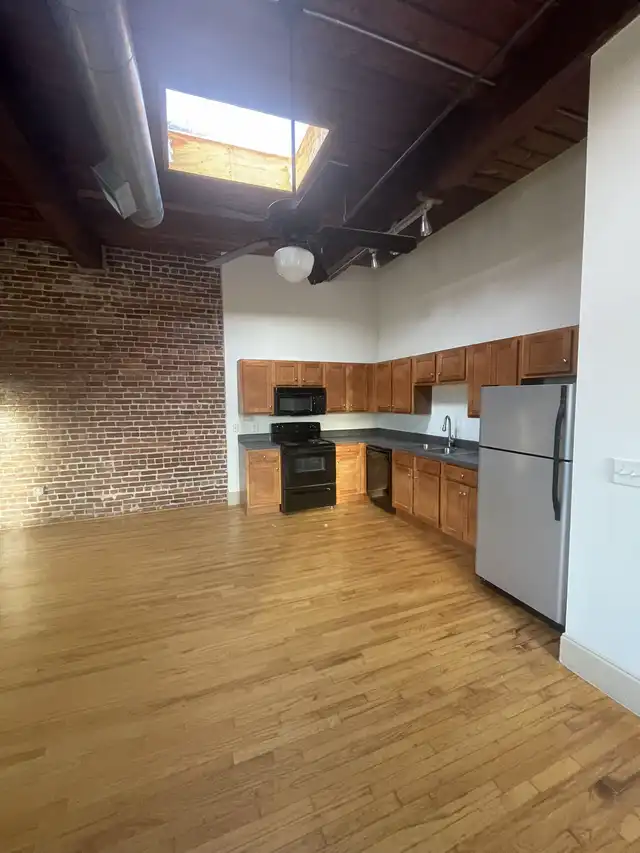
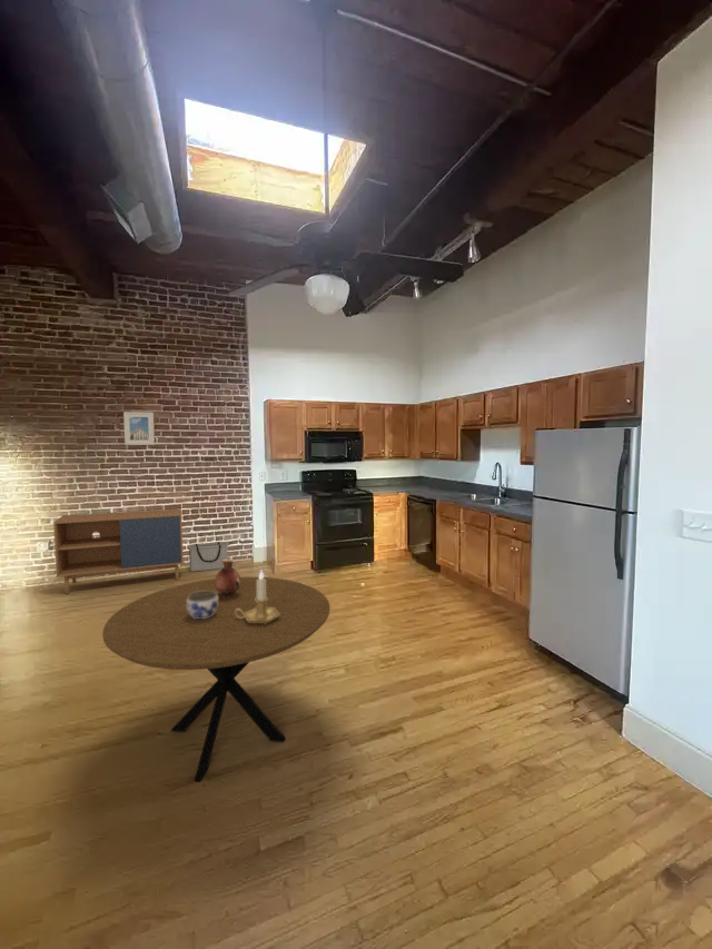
+ candlestick [235,570,280,624]
+ storage cabinet [52,507,185,595]
+ dining table [101,576,330,783]
+ storage bin [187,541,229,573]
+ jar [187,591,218,619]
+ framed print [122,411,156,446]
+ vase [215,558,241,595]
